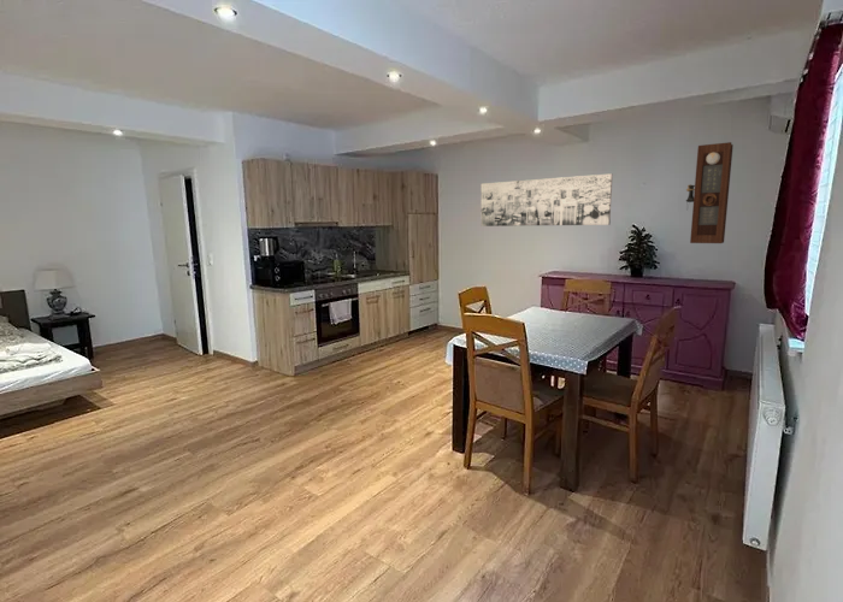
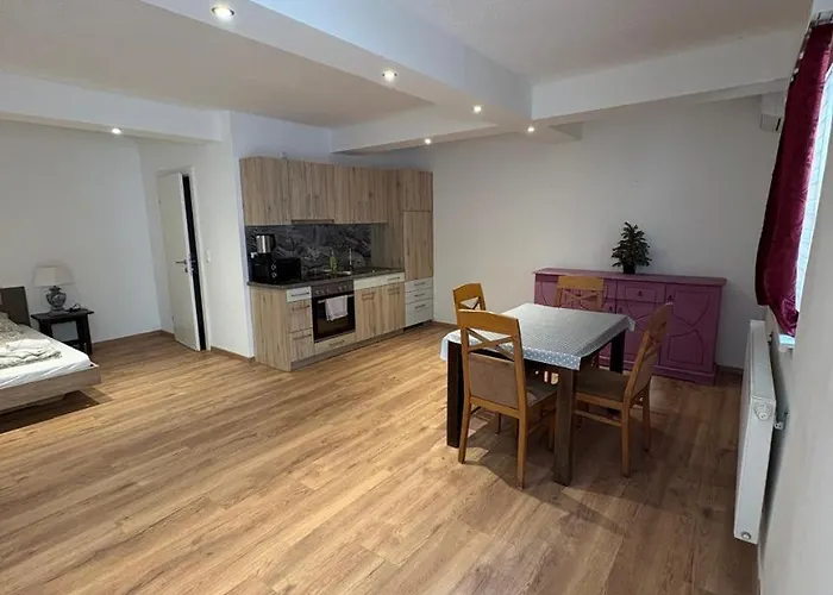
- pendulum clock [685,141,733,244]
- wall art [479,172,614,228]
